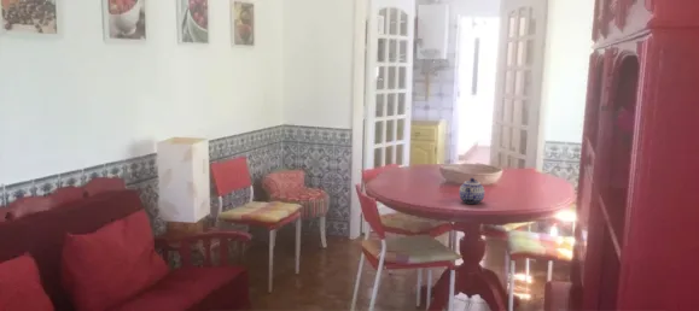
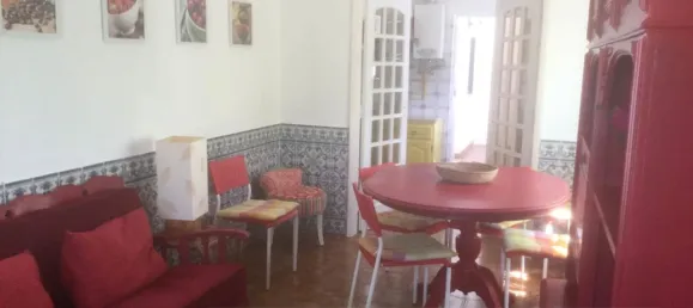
- teapot [458,177,485,205]
